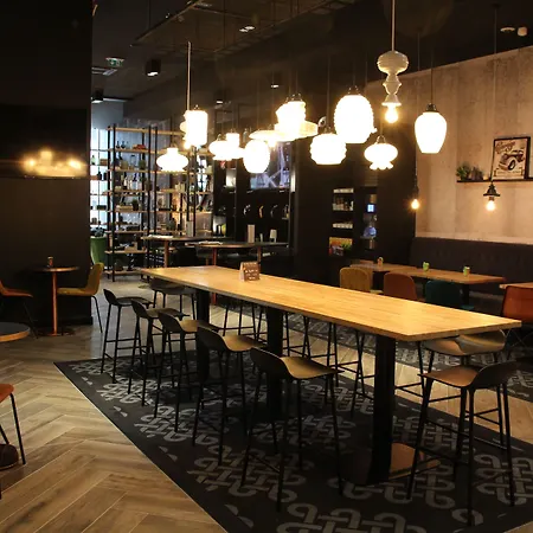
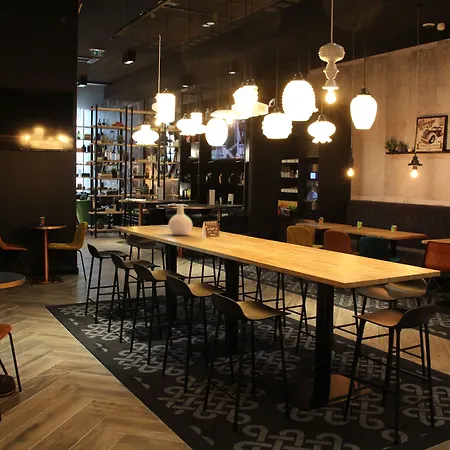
+ vase [168,204,193,236]
